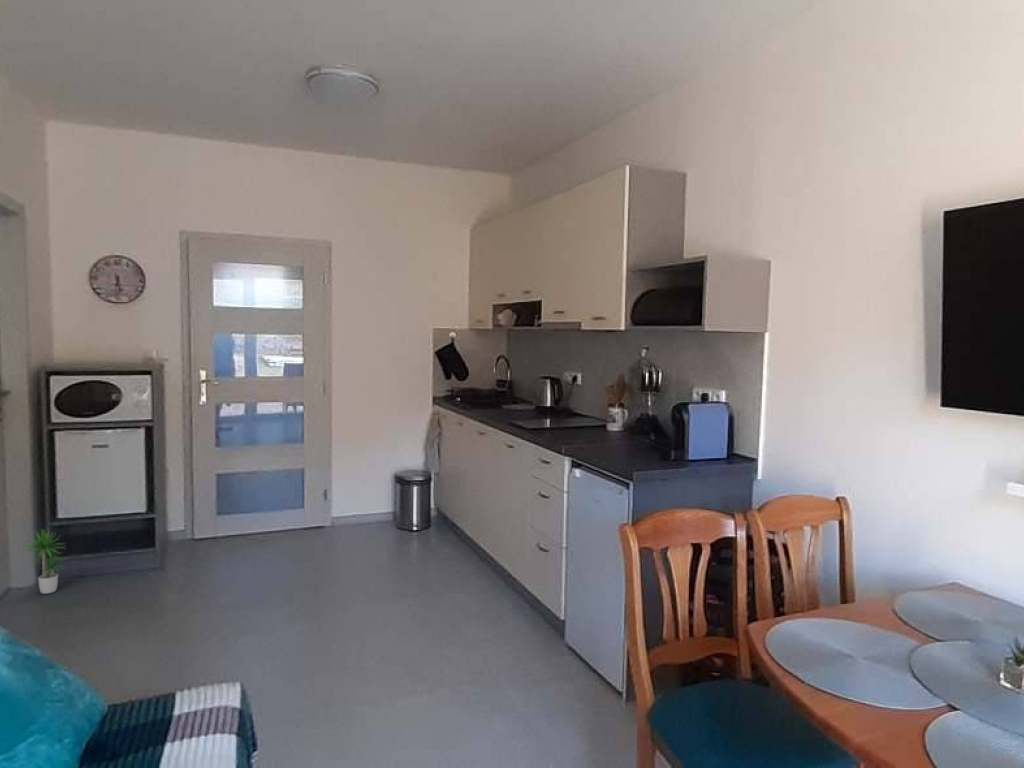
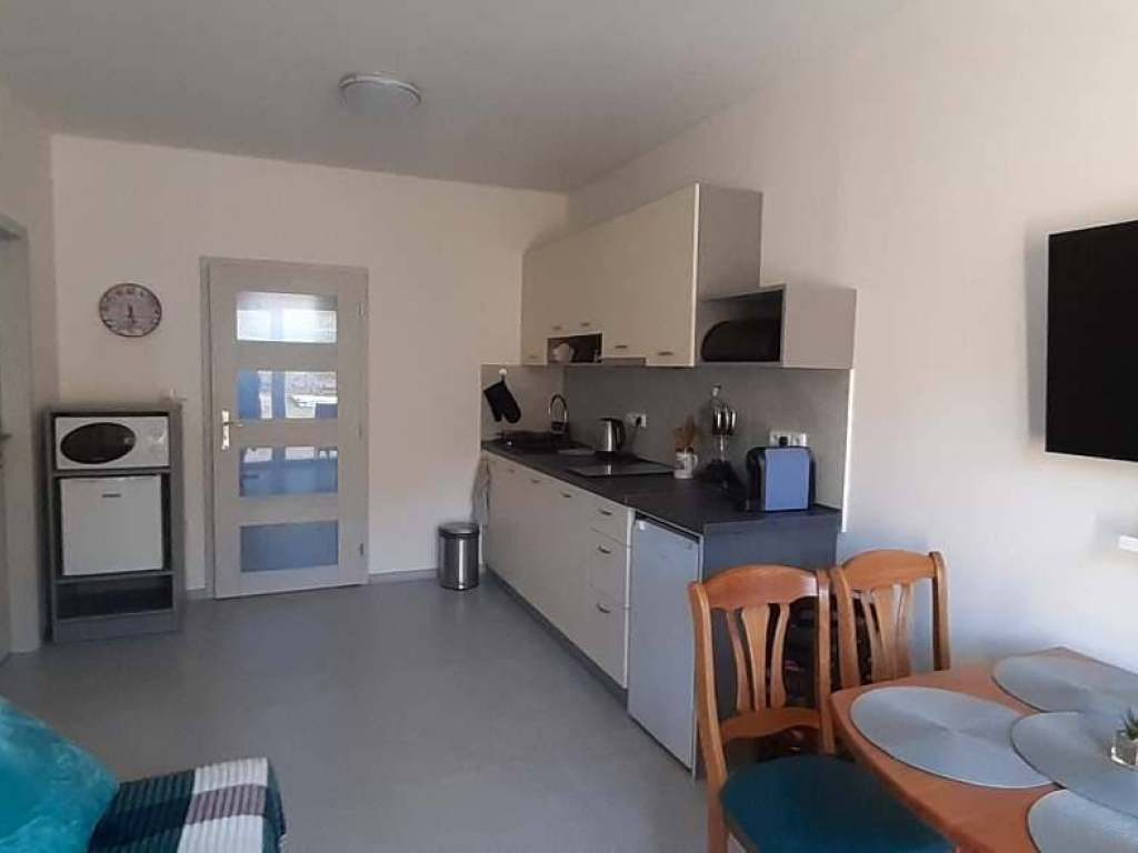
- potted plant [21,529,67,595]
